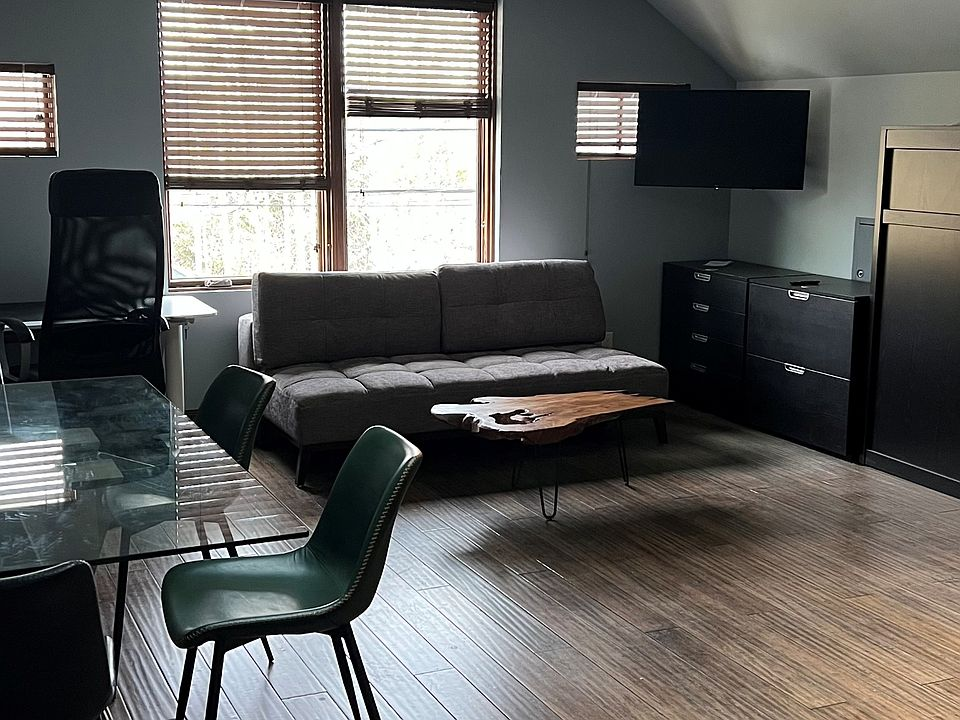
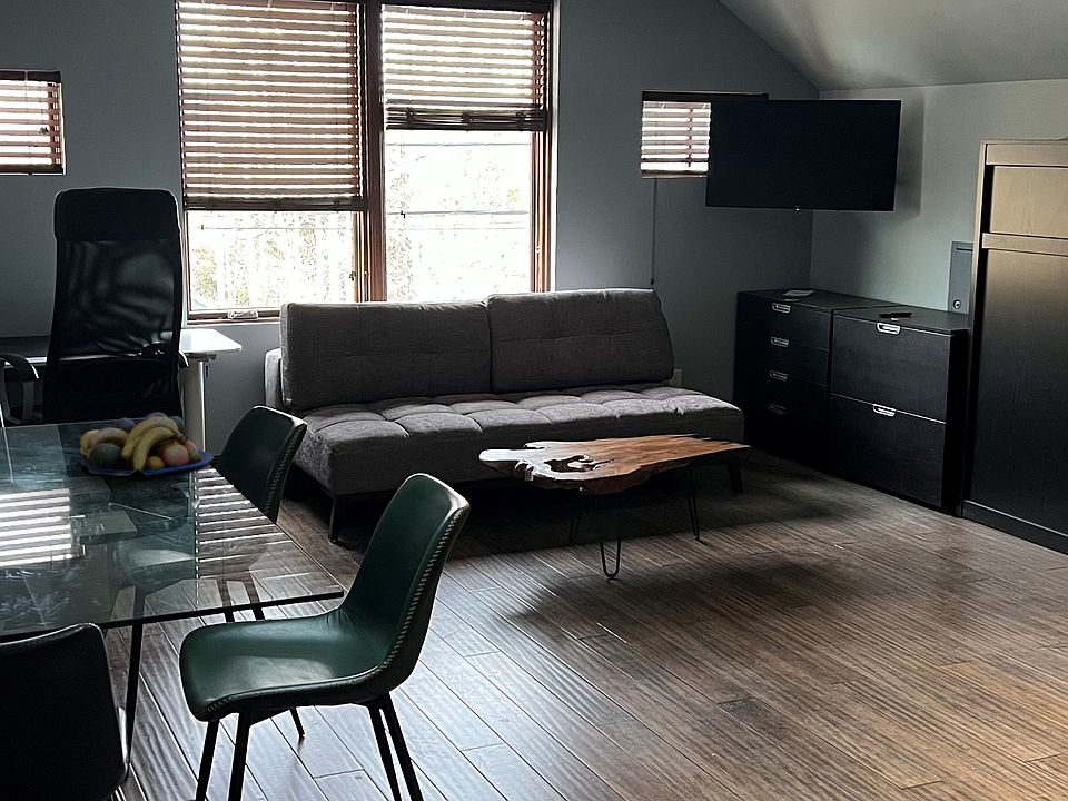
+ fruit bowl [79,412,215,477]
